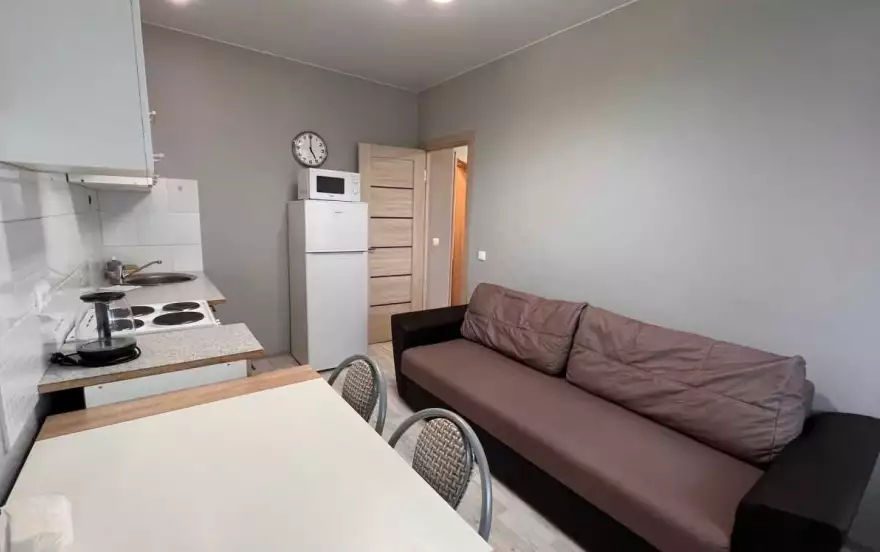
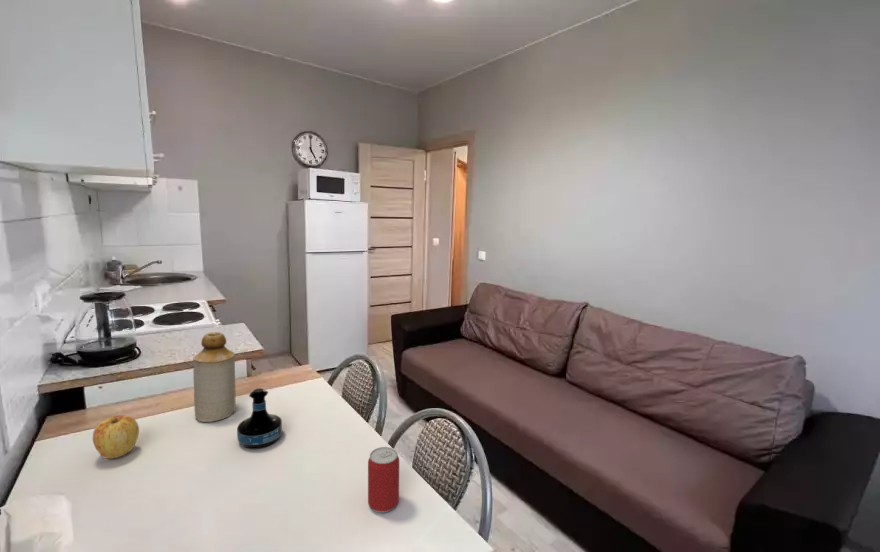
+ apple [92,415,140,460]
+ bottle [192,331,237,423]
+ tequila bottle [236,387,283,449]
+ beer can [367,446,400,514]
